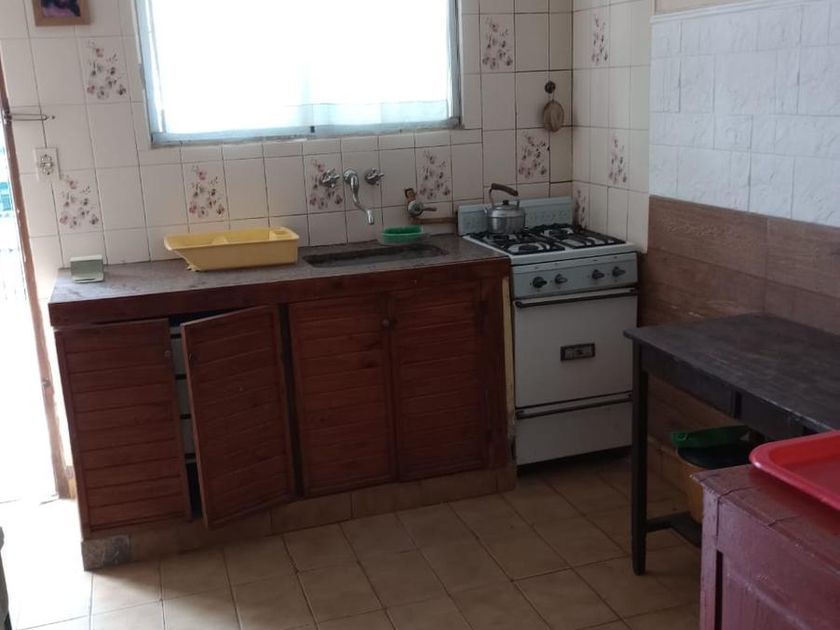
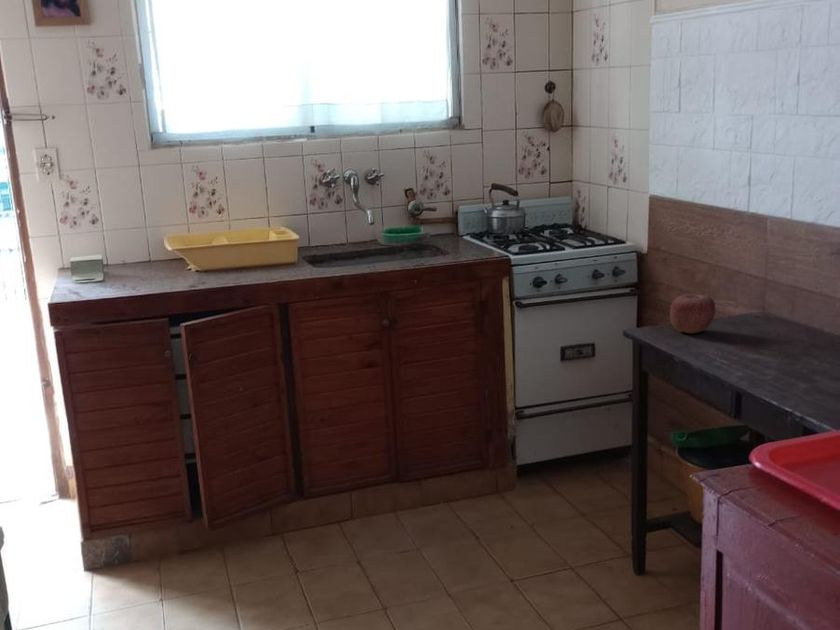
+ apple [669,293,716,334]
